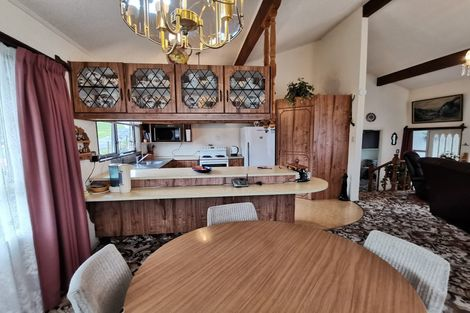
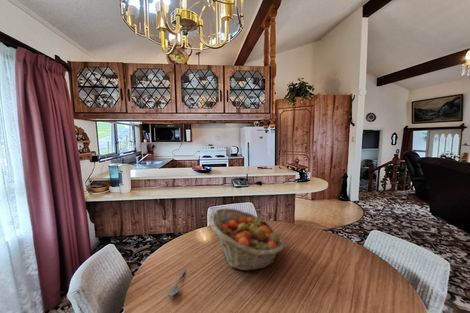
+ fruit basket [209,207,285,272]
+ spoon [168,268,187,297]
